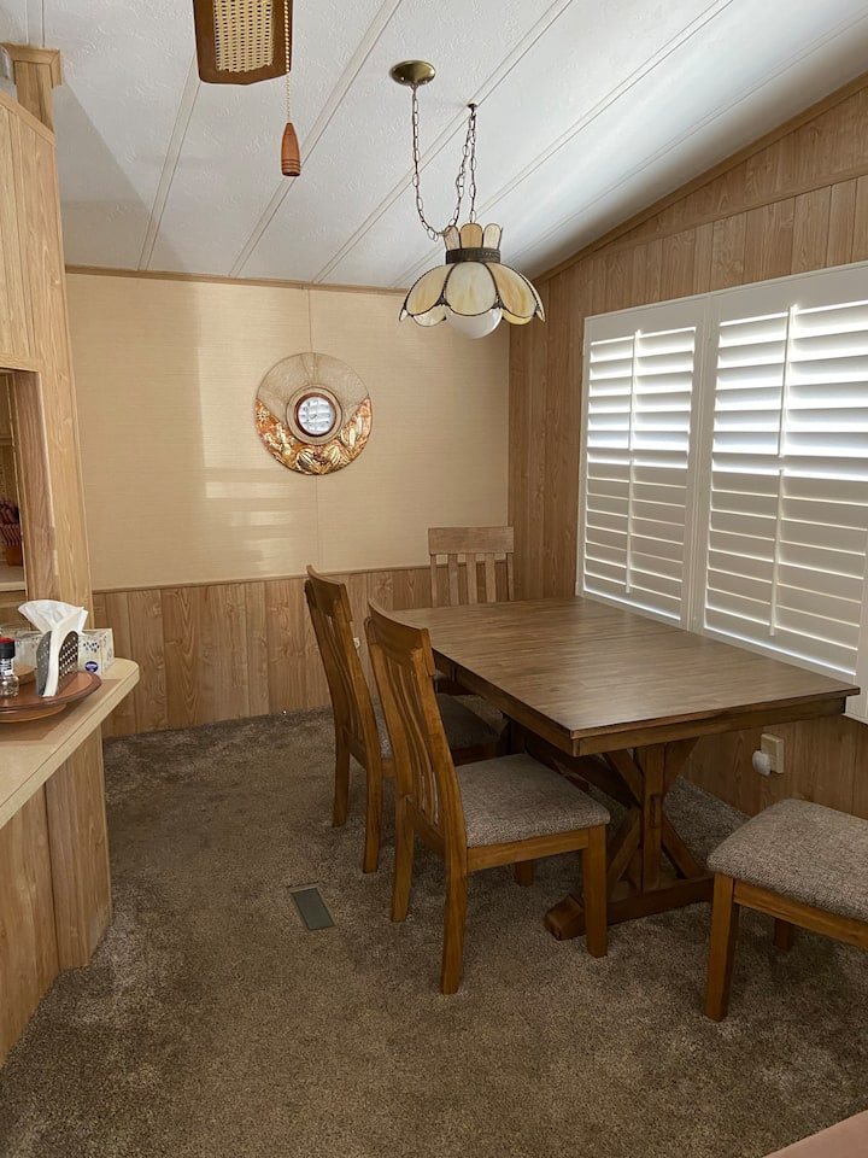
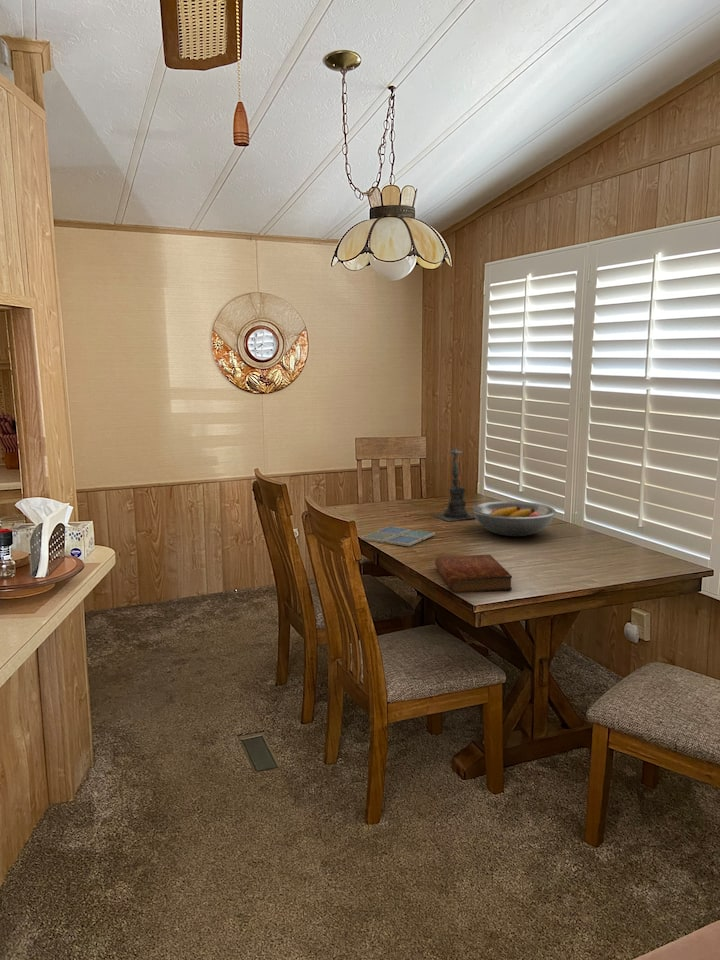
+ bible [434,554,513,593]
+ drink coaster [360,526,436,547]
+ candle holder [430,439,476,523]
+ fruit bowl [470,500,557,537]
